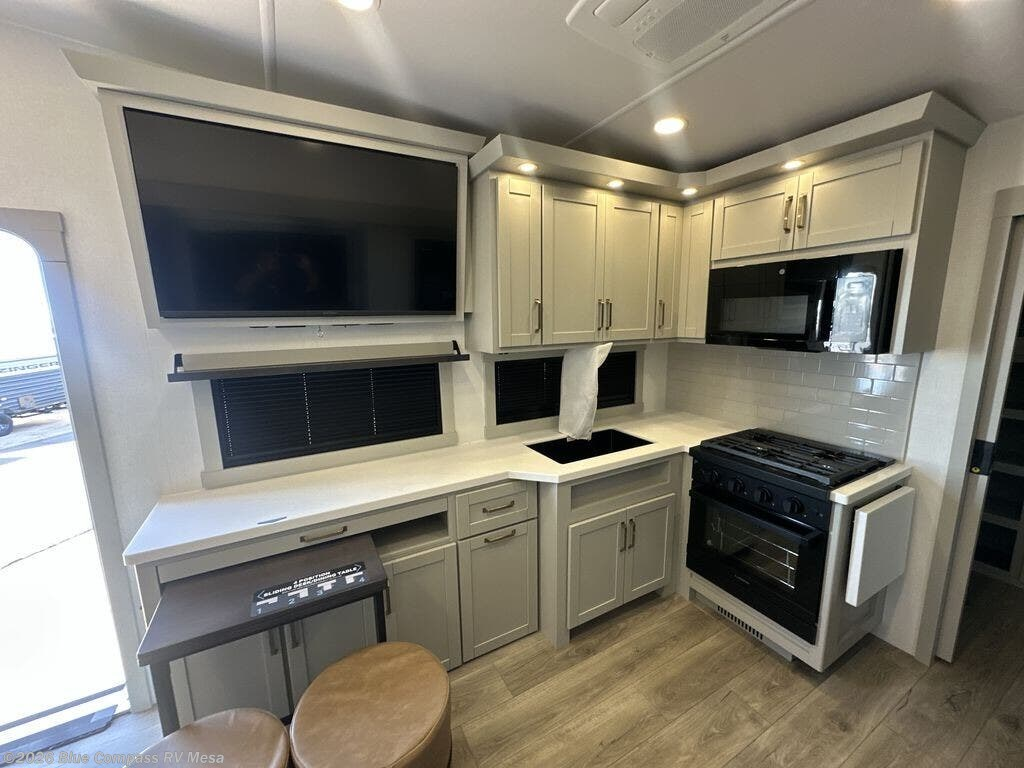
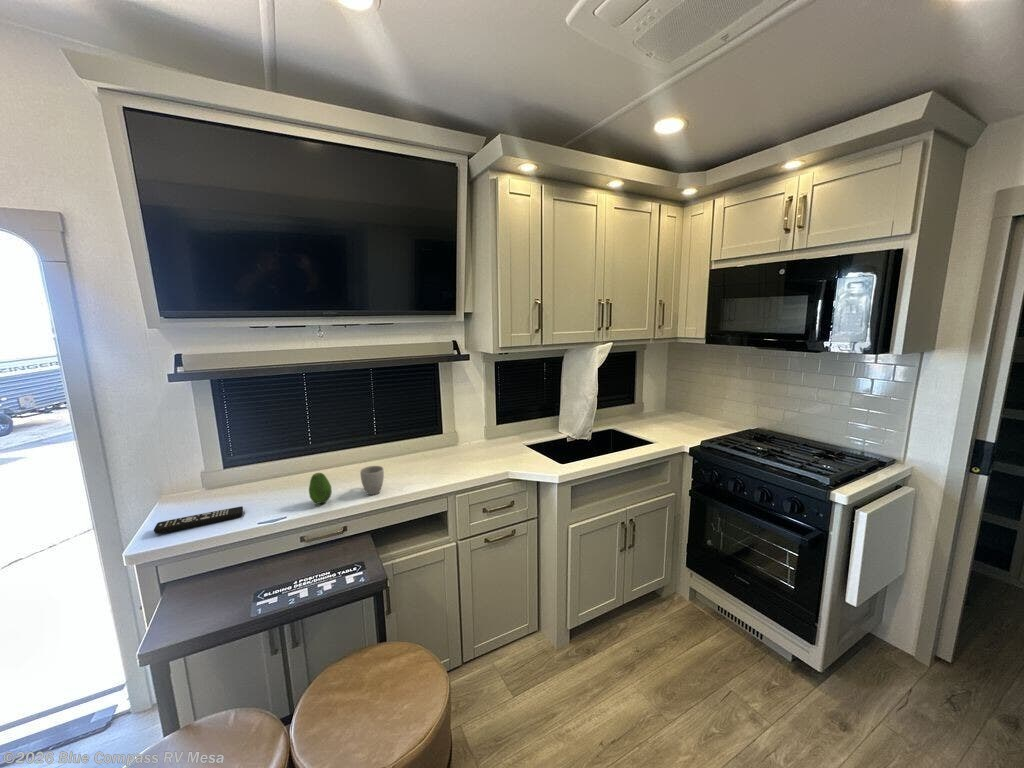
+ fruit [308,472,333,505]
+ mug [359,465,385,496]
+ remote control [153,505,244,535]
